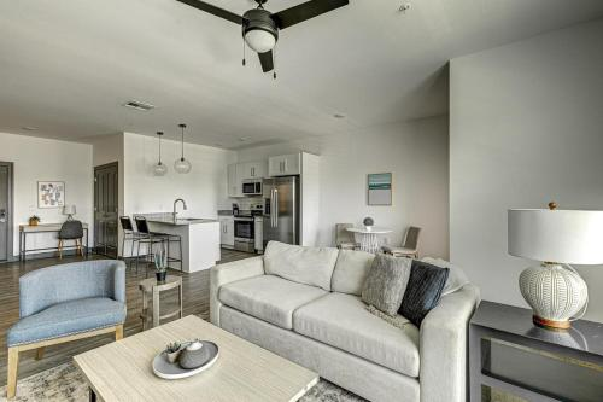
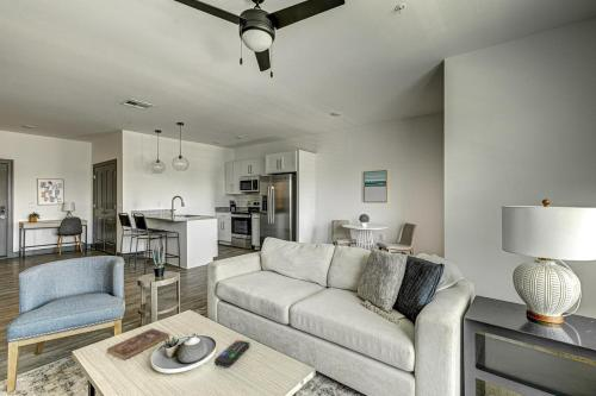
+ bible [106,327,170,360]
+ remote control [213,339,250,369]
